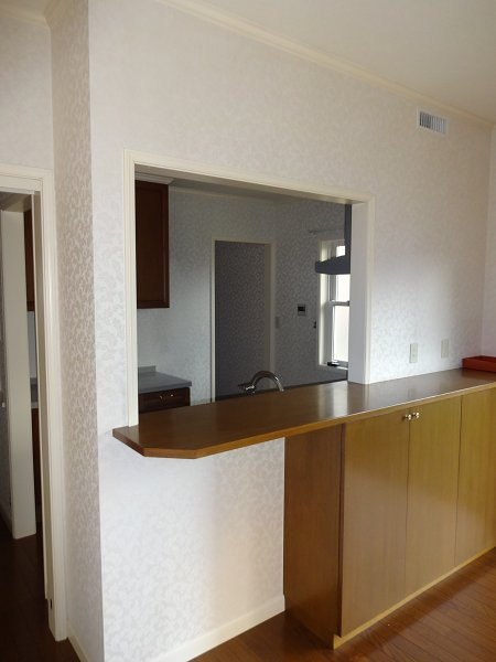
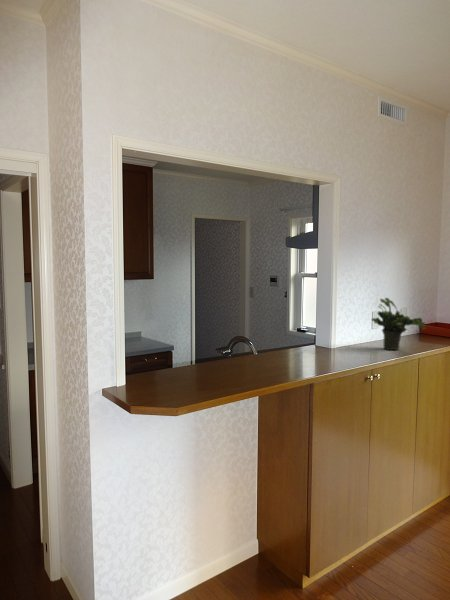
+ potted plant [371,297,427,351]
